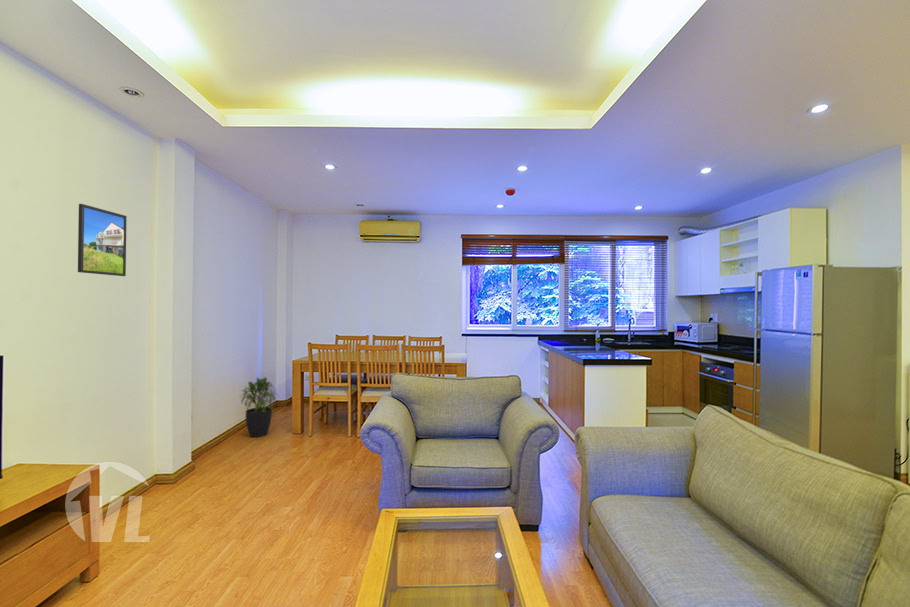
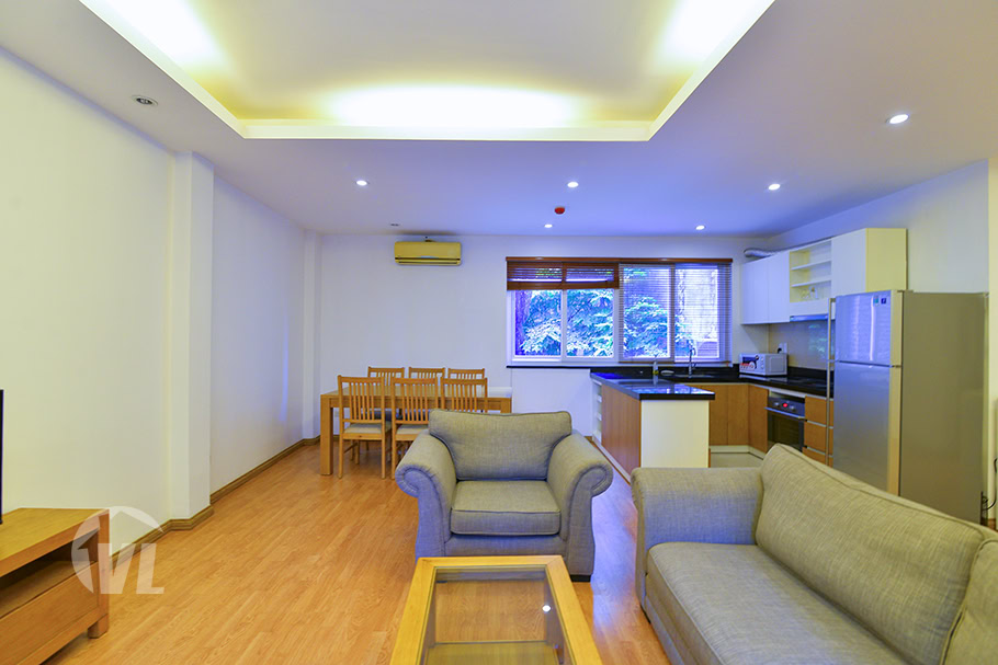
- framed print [77,203,128,277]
- potted plant [239,376,280,438]
